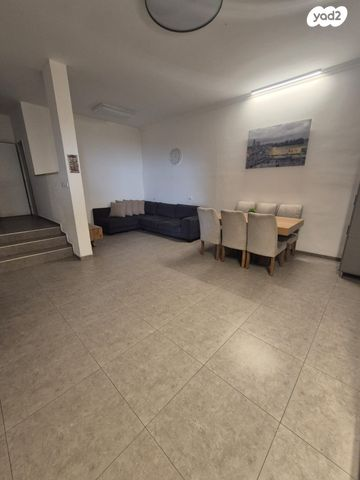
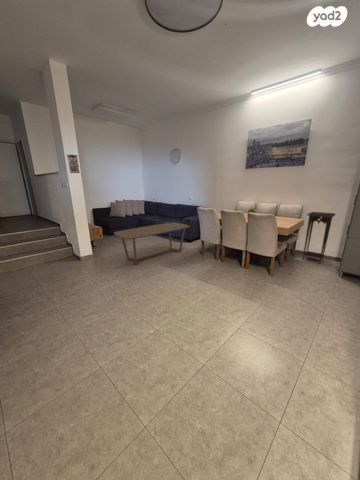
+ coffee table [113,221,191,266]
+ pedestal table [302,211,337,265]
